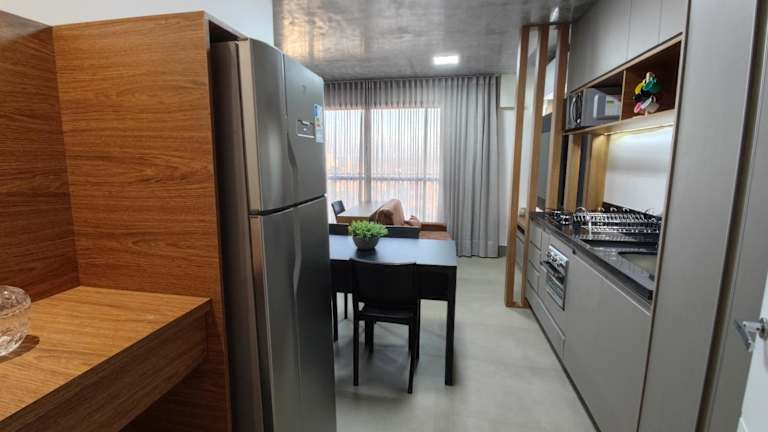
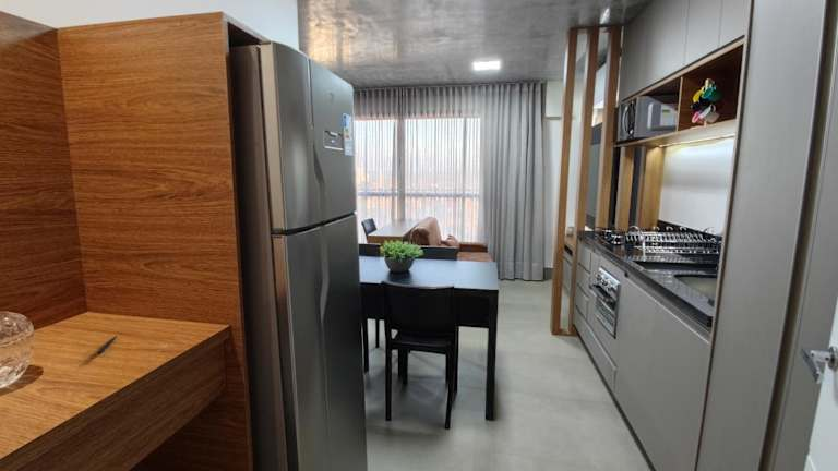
+ pen [97,335,118,355]
